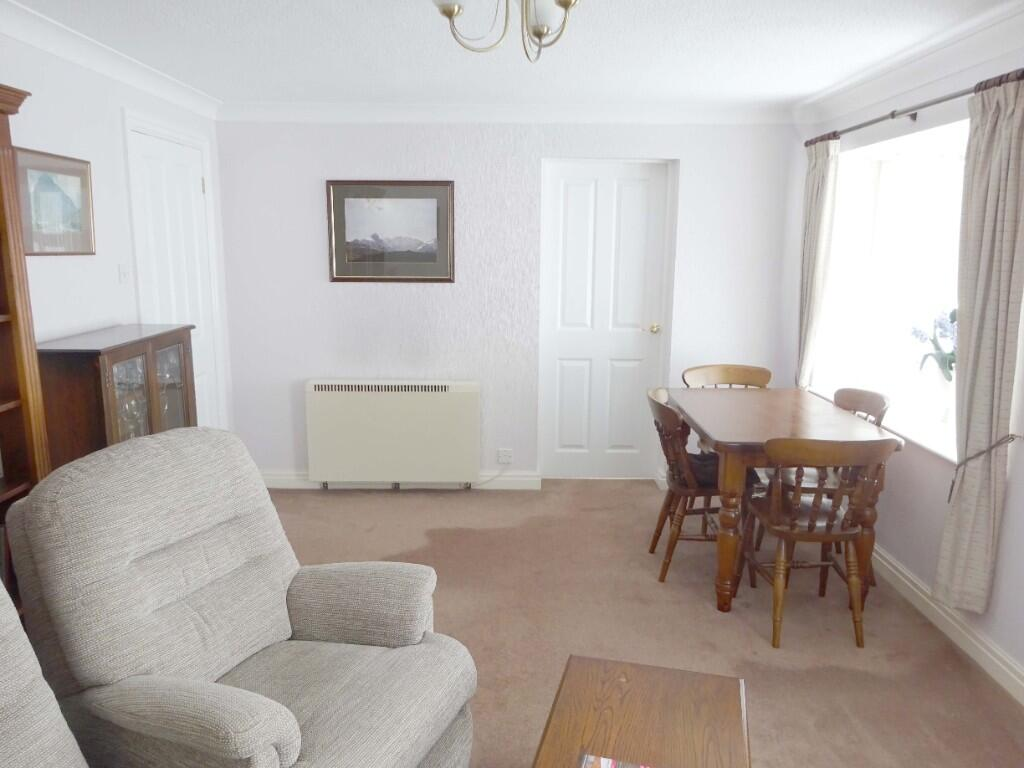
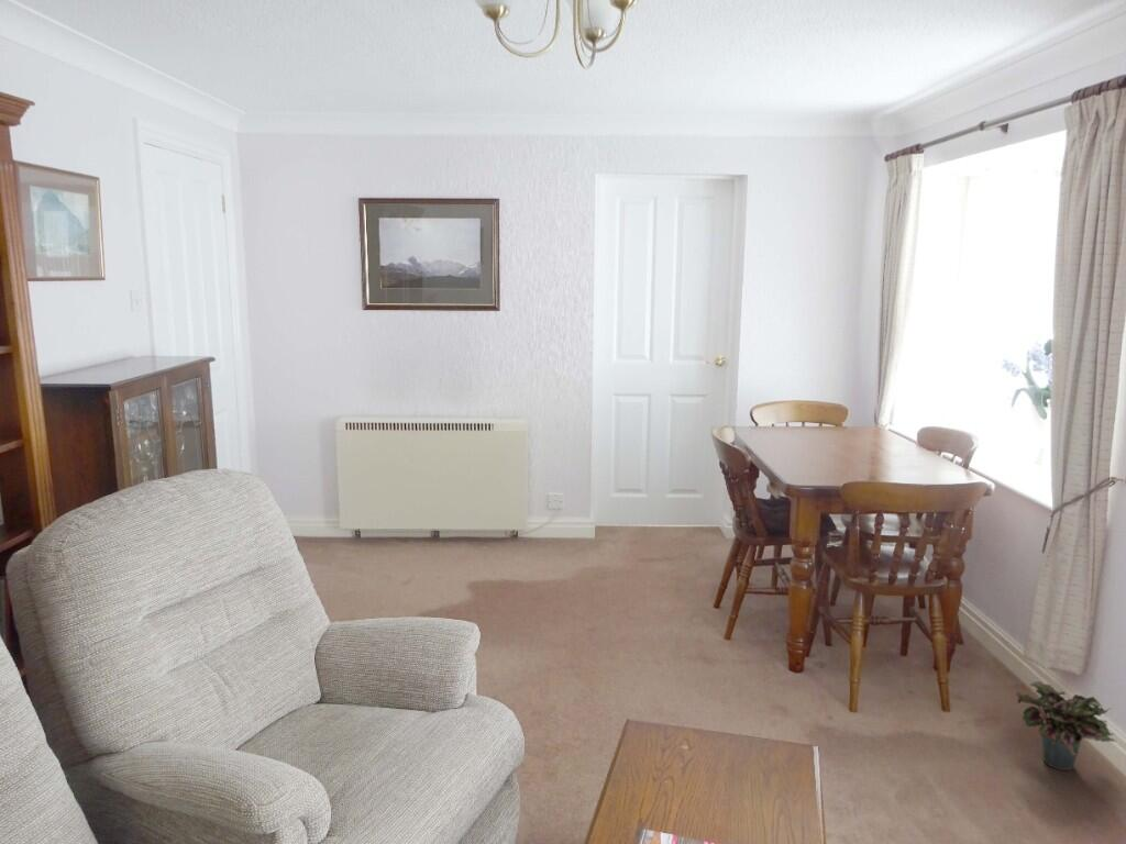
+ potted plant [1015,680,1117,771]
